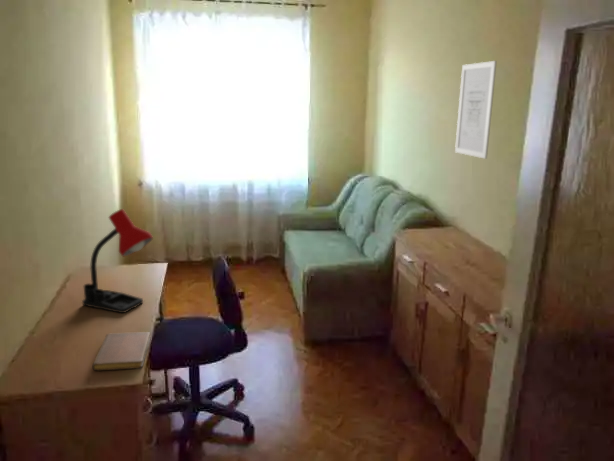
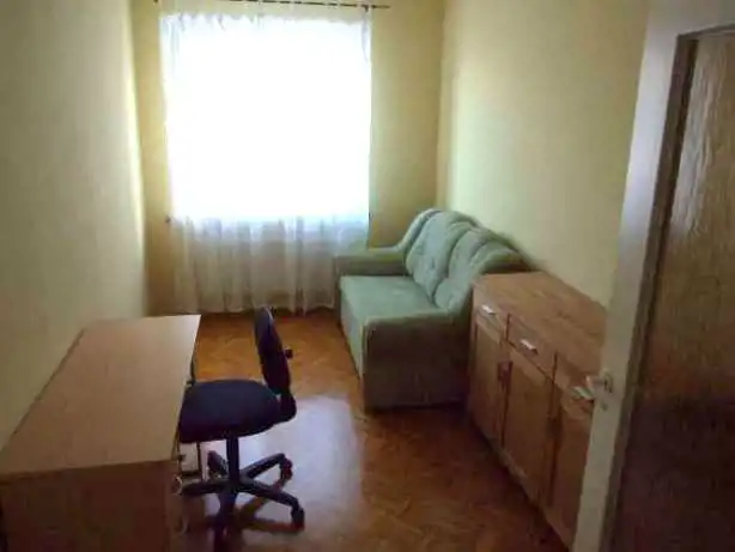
- wall art [454,60,498,160]
- desk lamp [81,208,154,314]
- notebook [91,331,151,371]
